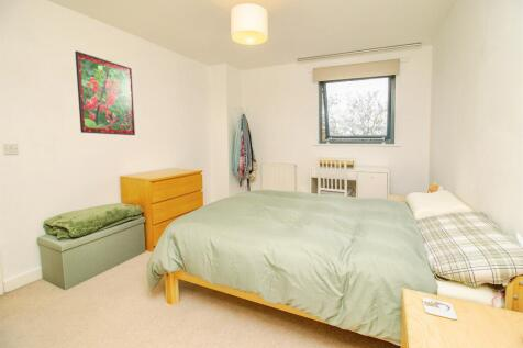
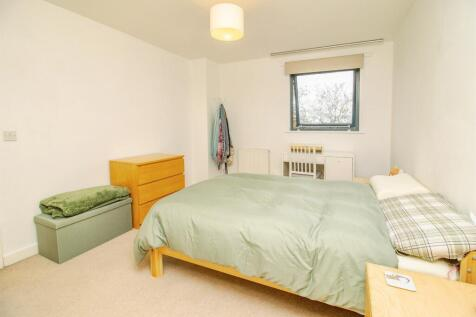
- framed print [74,50,136,136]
